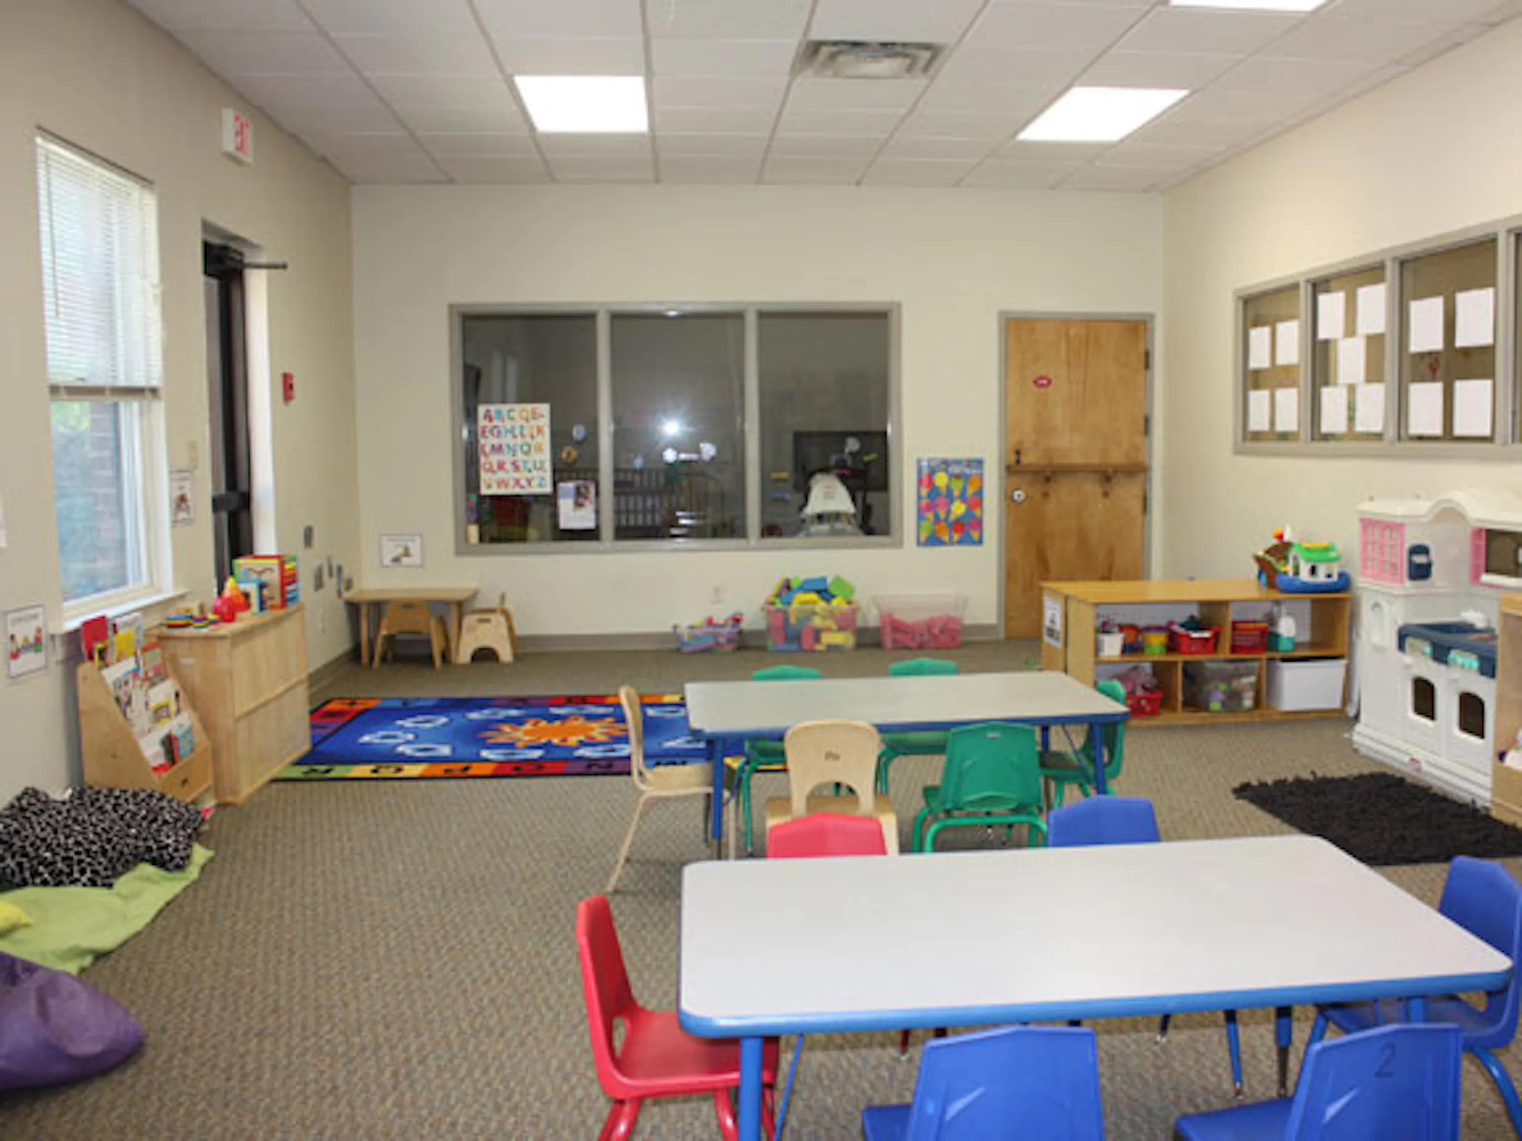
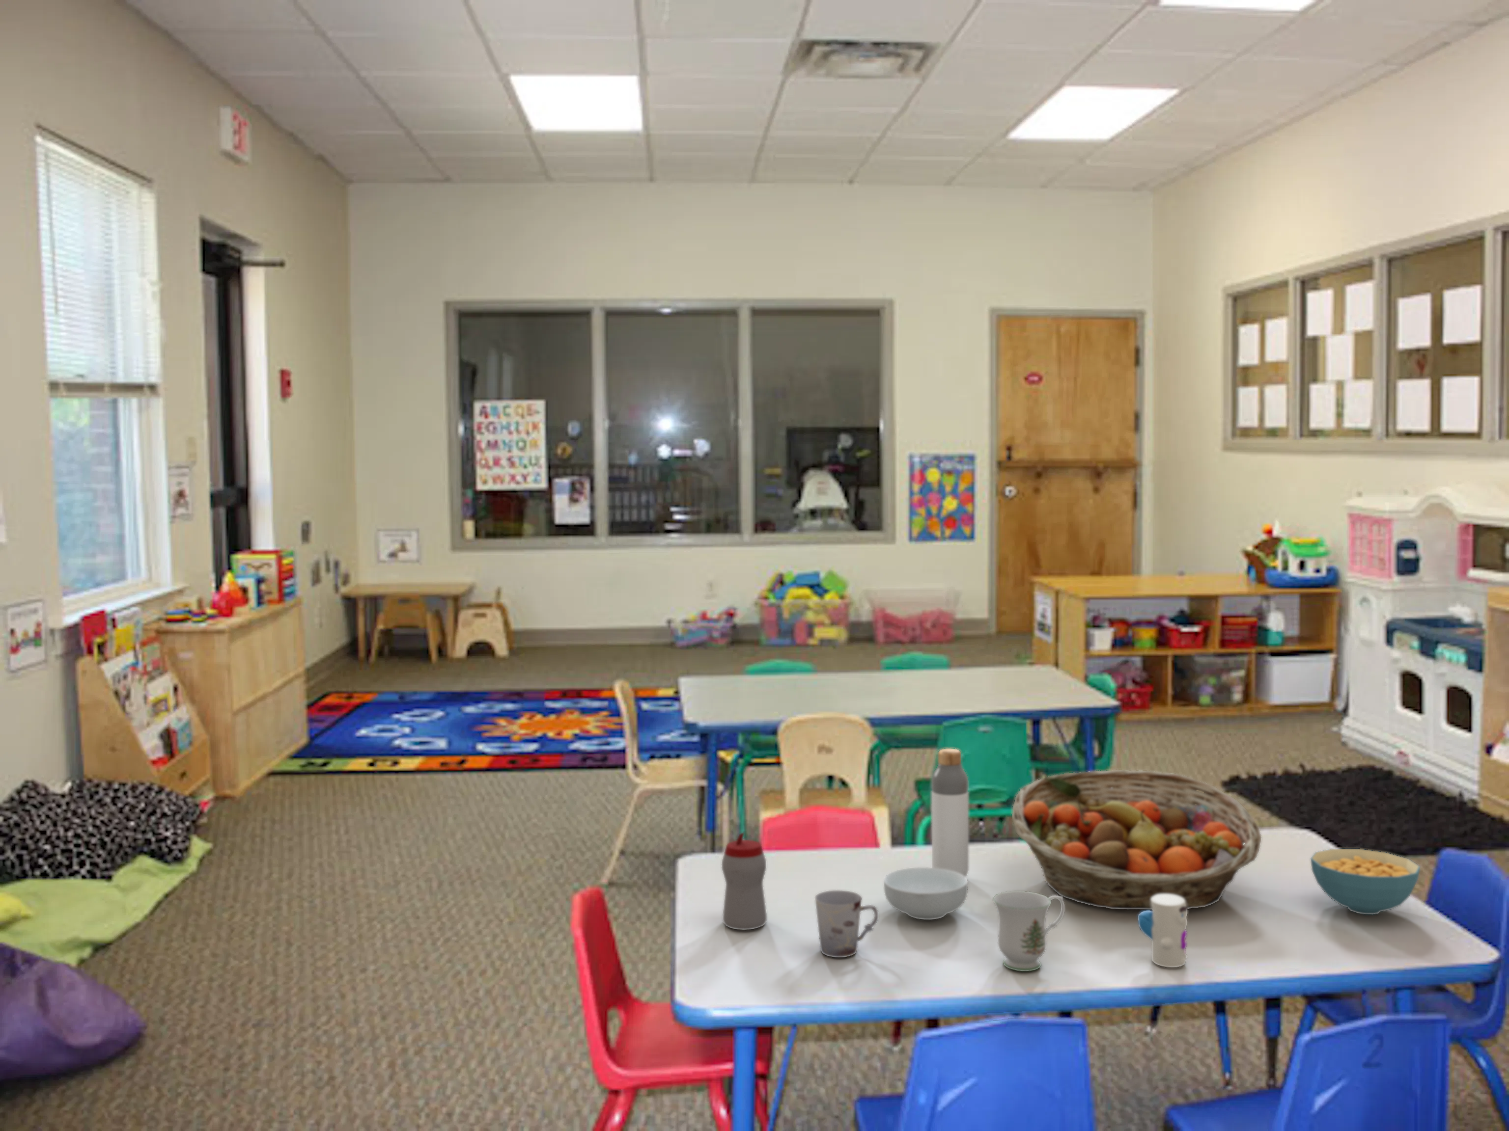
+ toy [1137,893,1188,968]
+ cereal bowl [1311,848,1421,915]
+ cup [814,890,879,959]
+ sippy cup [721,832,768,930]
+ fruit basket [1011,769,1262,910]
+ bottle [930,748,970,877]
+ mug [993,891,1066,972]
+ cereal bowl [883,867,968,921]
